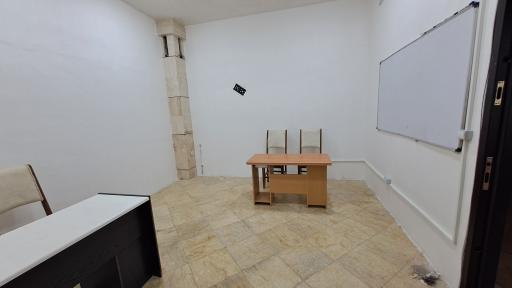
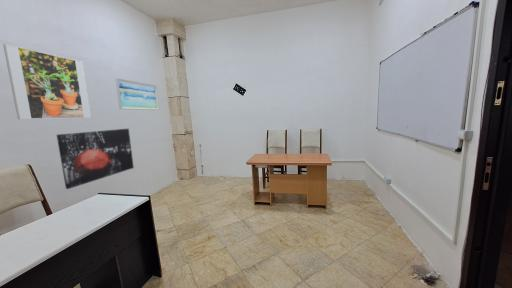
+ wall art [115,77,160,111]
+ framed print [2,43,92,120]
+ wall art [56,128,135,190]
